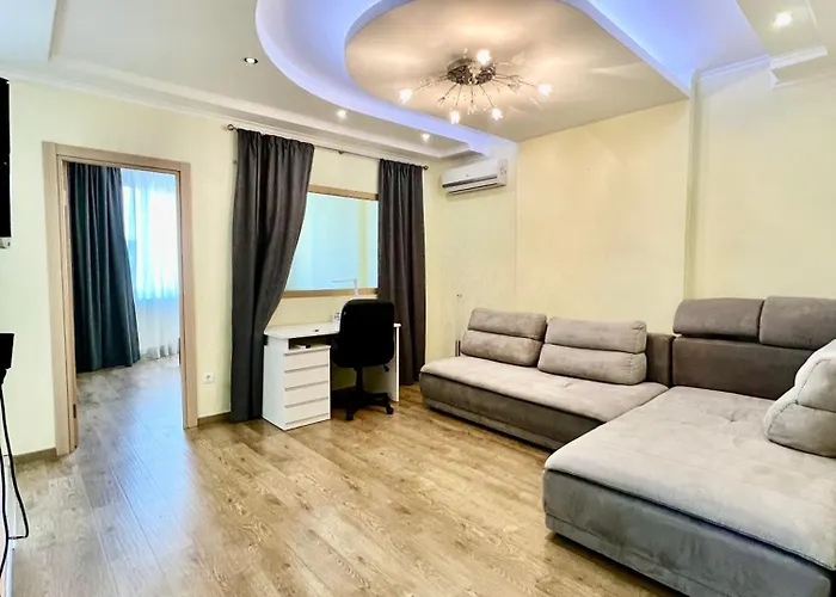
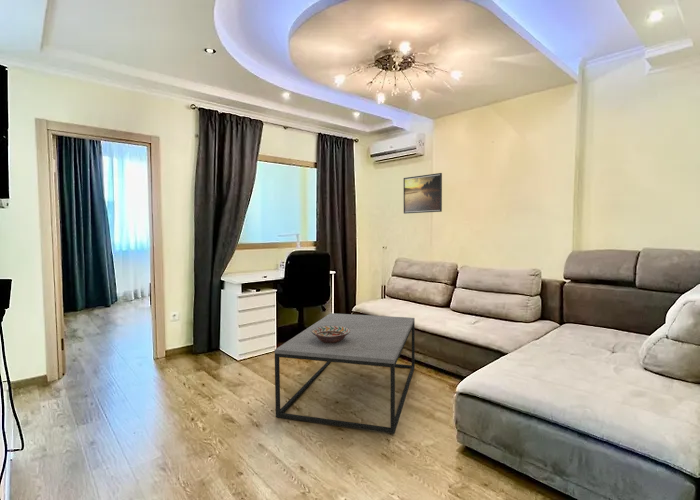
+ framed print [403,172,443,215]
+ coffee table [274,312,416,434]
+ decorative bowl [312,326,350,343]
